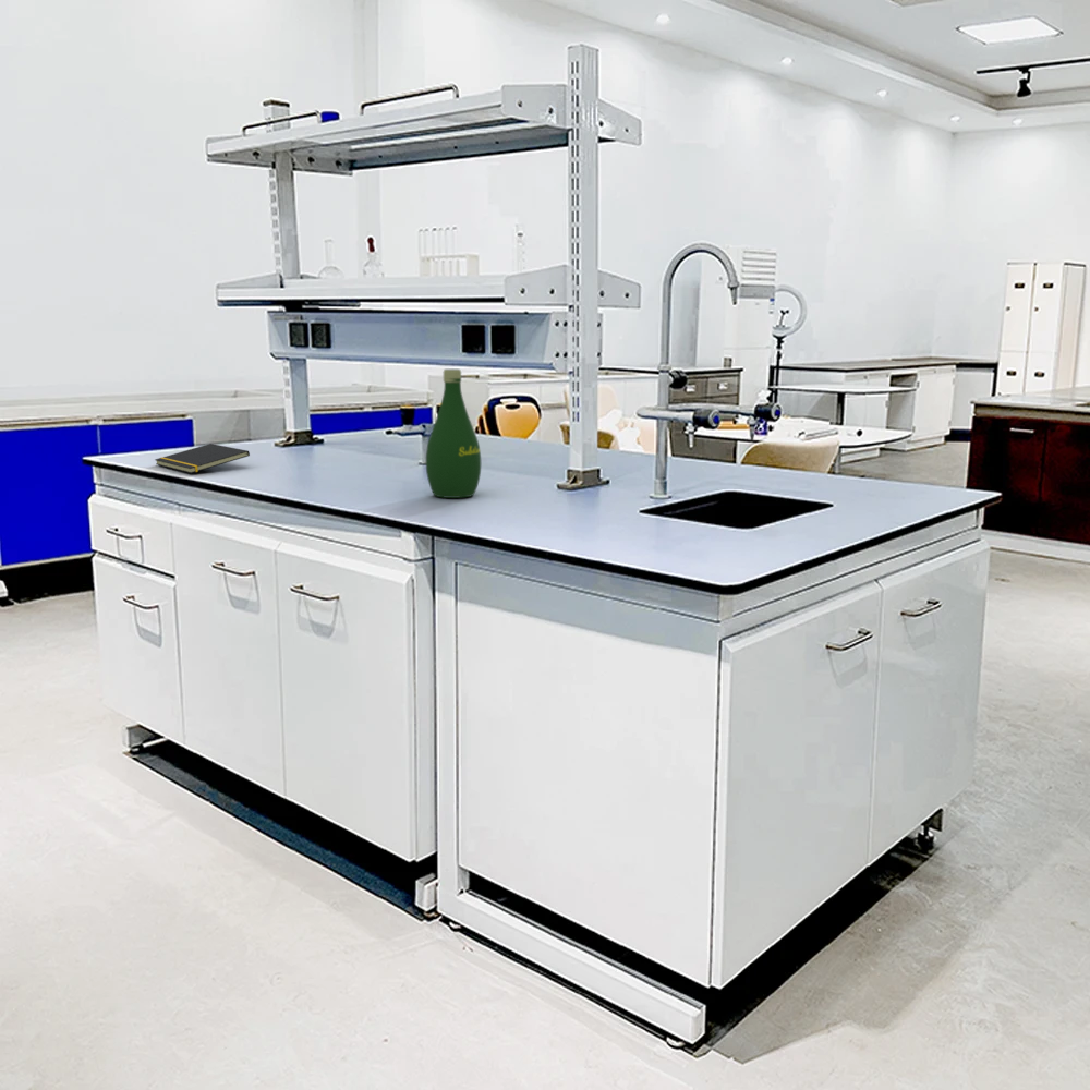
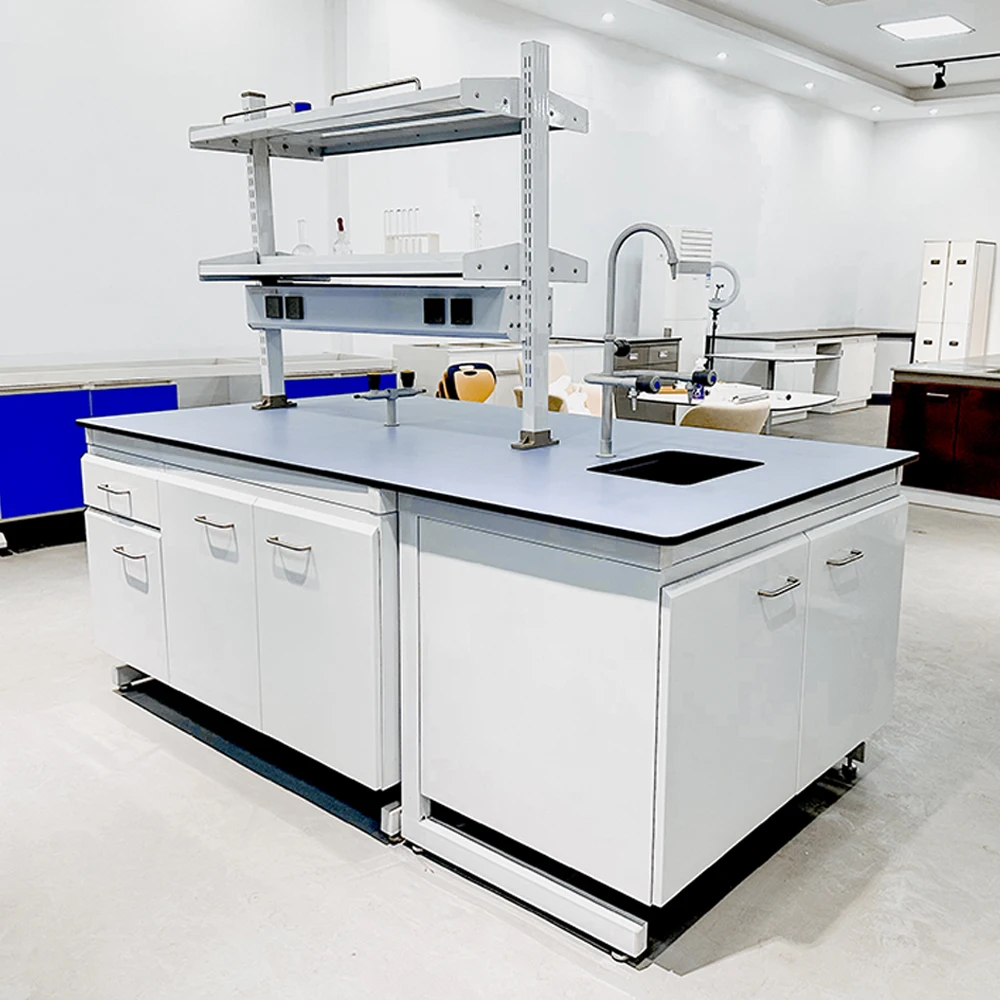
- notepad [154,443,251,474]
- bottle [425,368,482,499]
